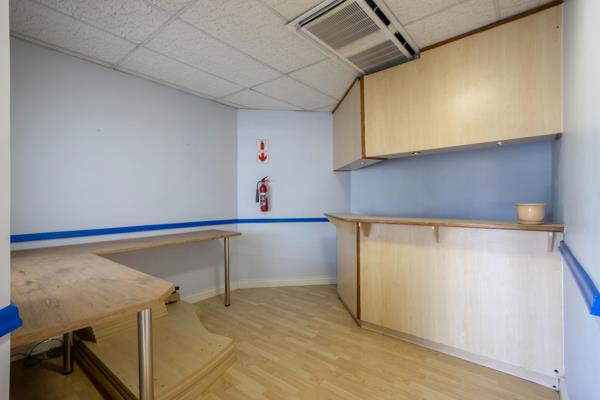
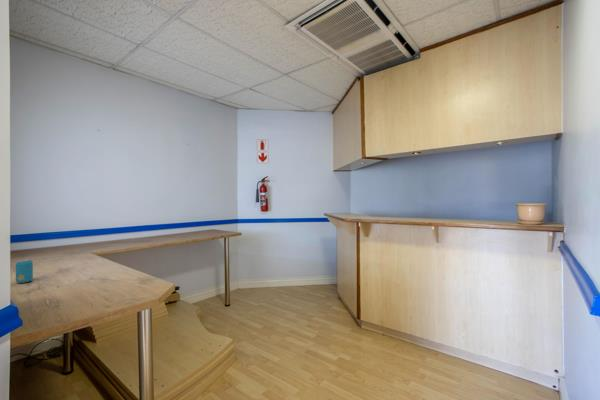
+ beverage can [15,258,34,284]
